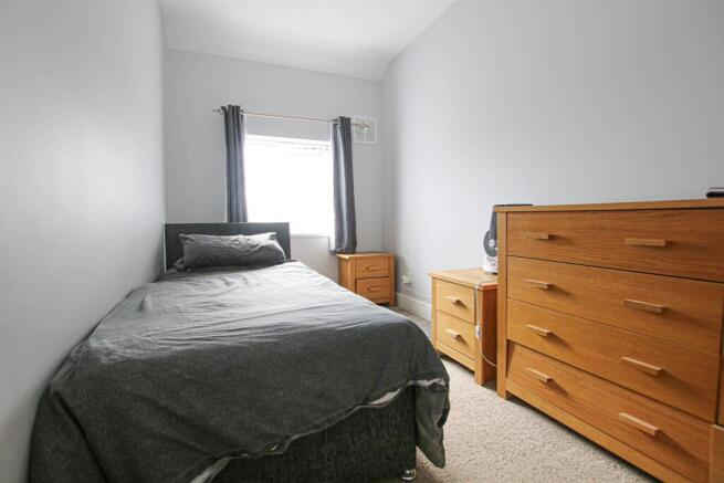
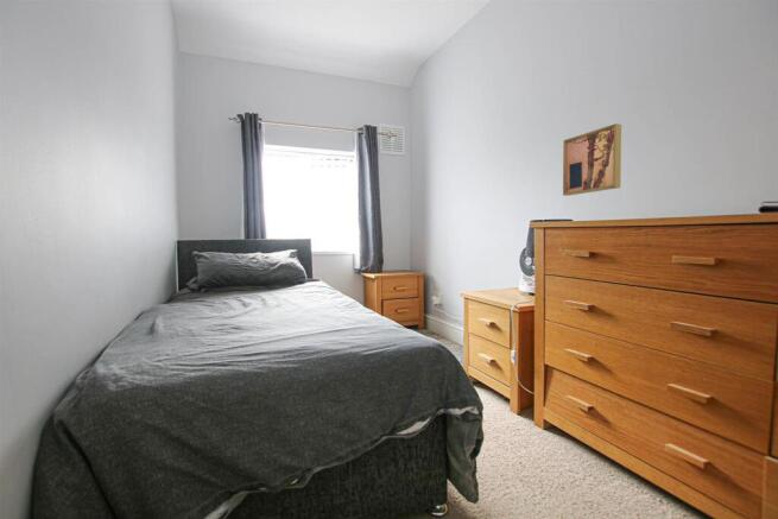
+ wall art [562,122,622,197]
